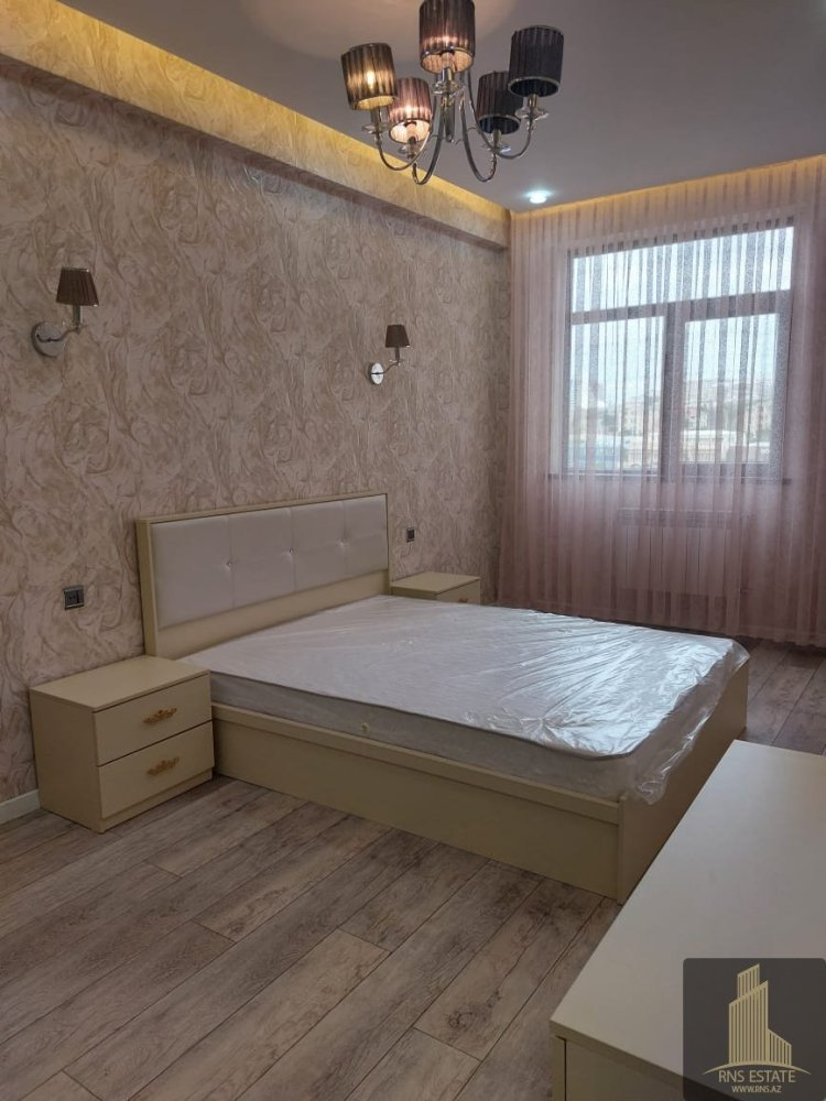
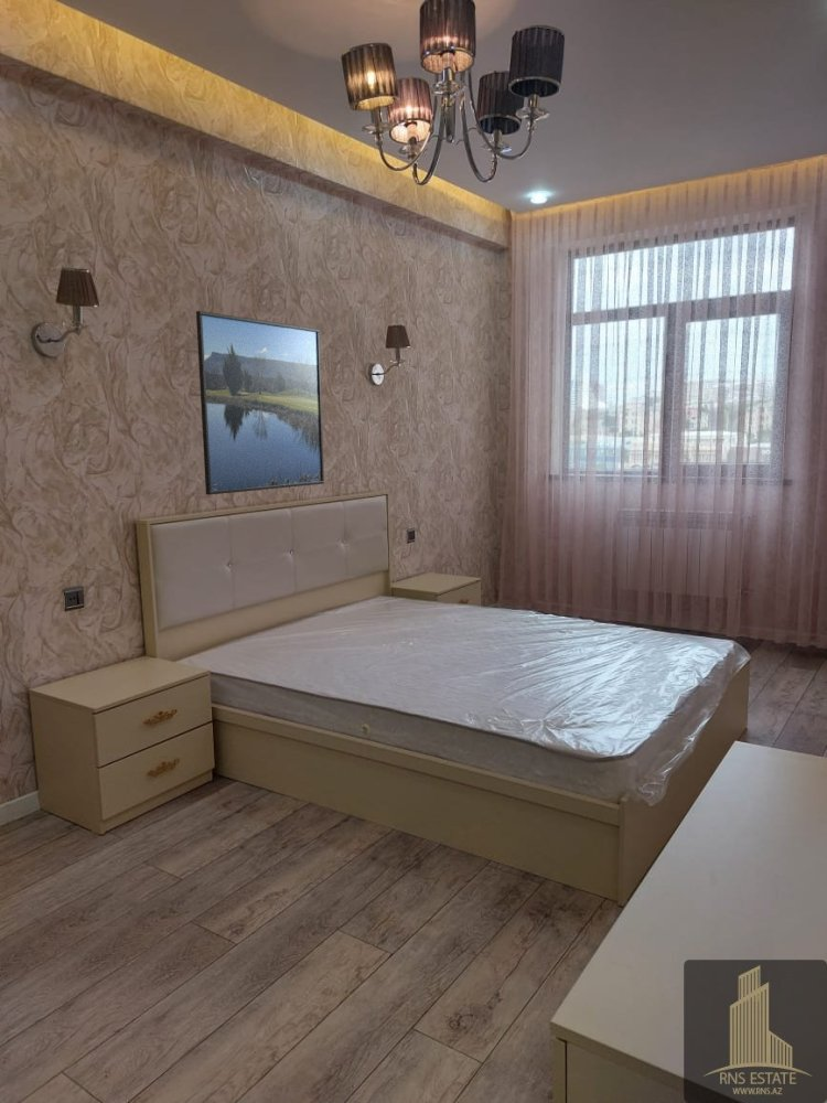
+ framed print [195,310,325,496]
